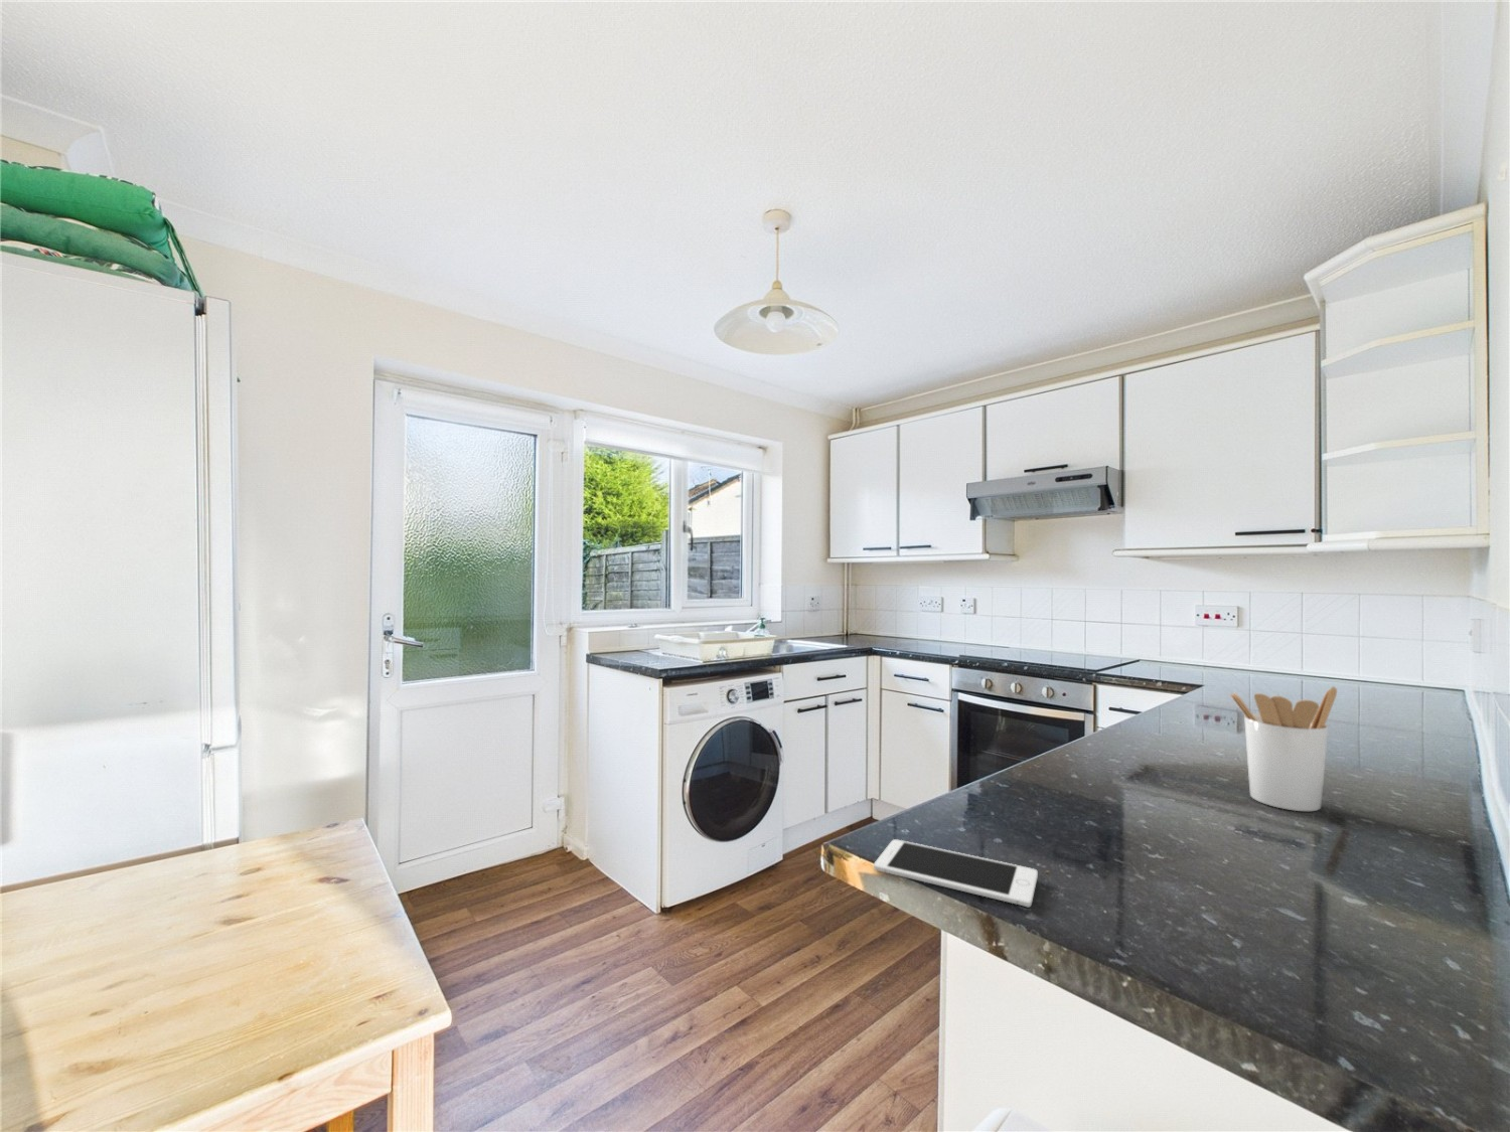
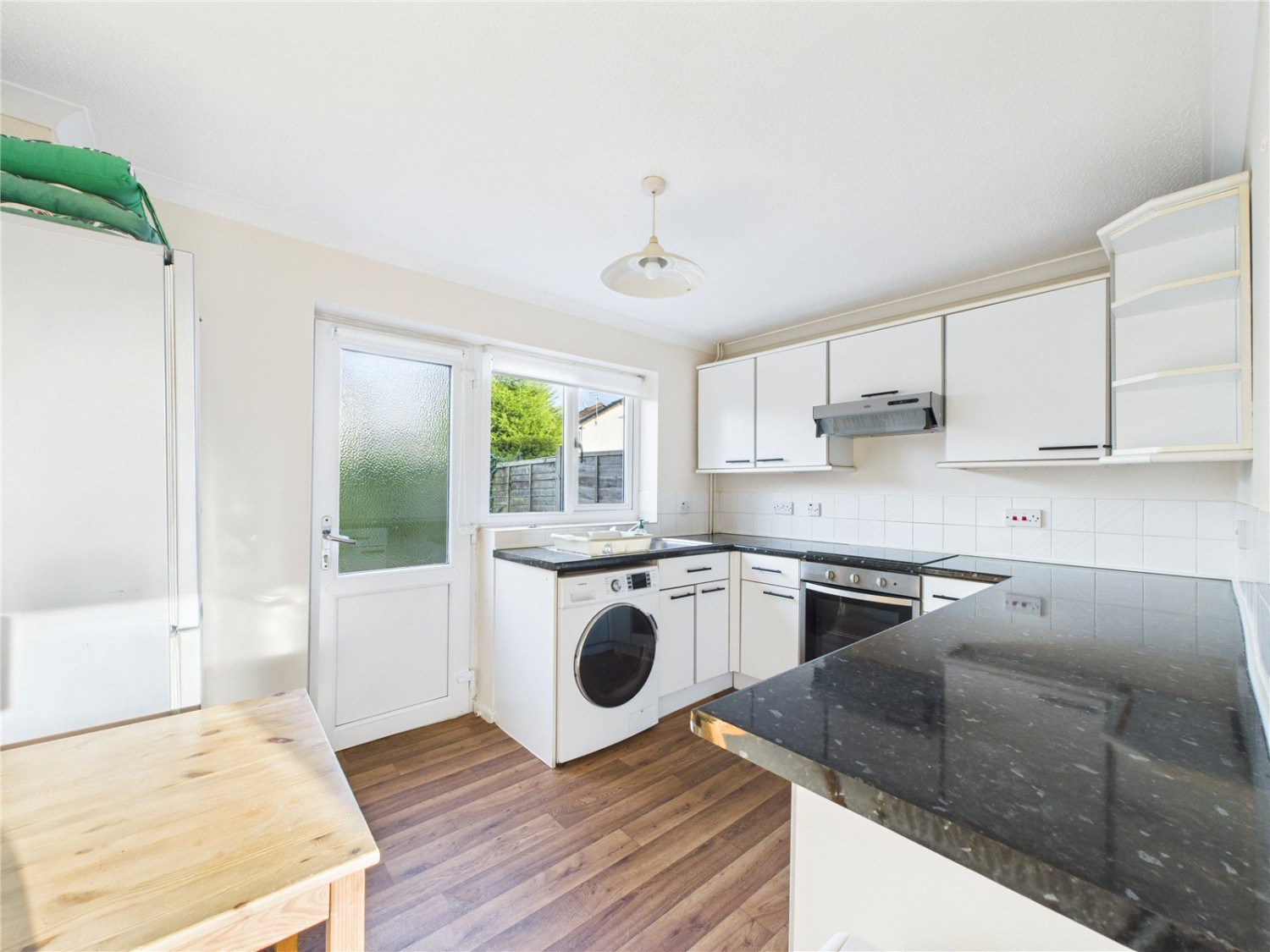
- utensil holder [1228,685,1338,812]
- cell phone [873,838,1039,907]
